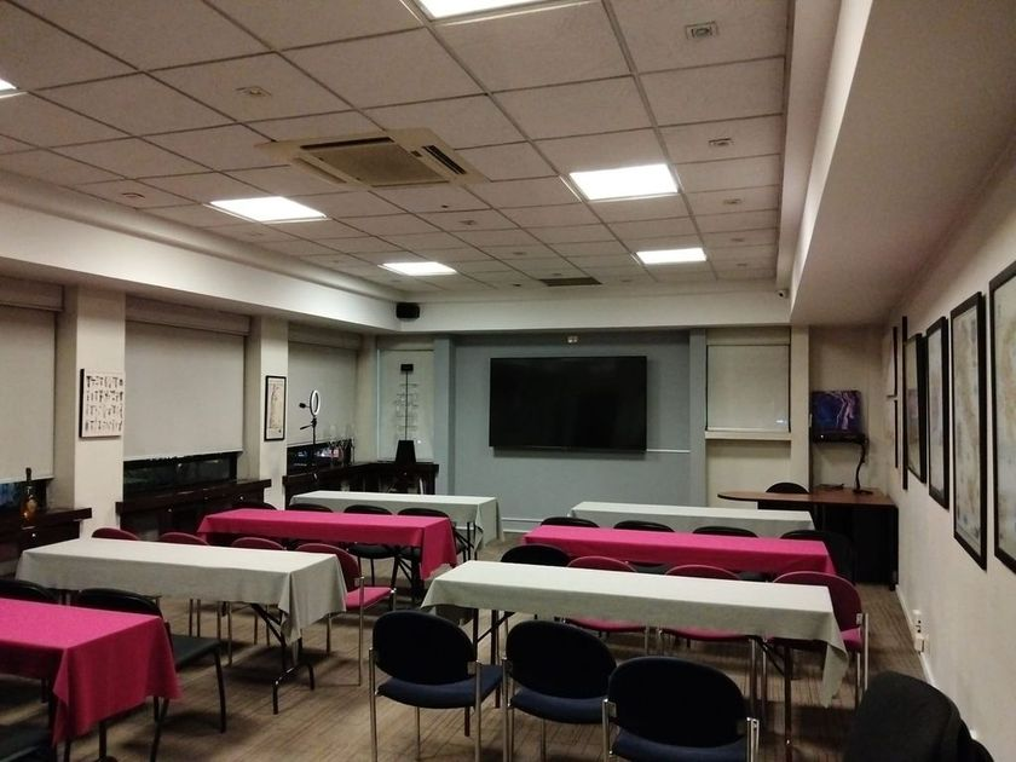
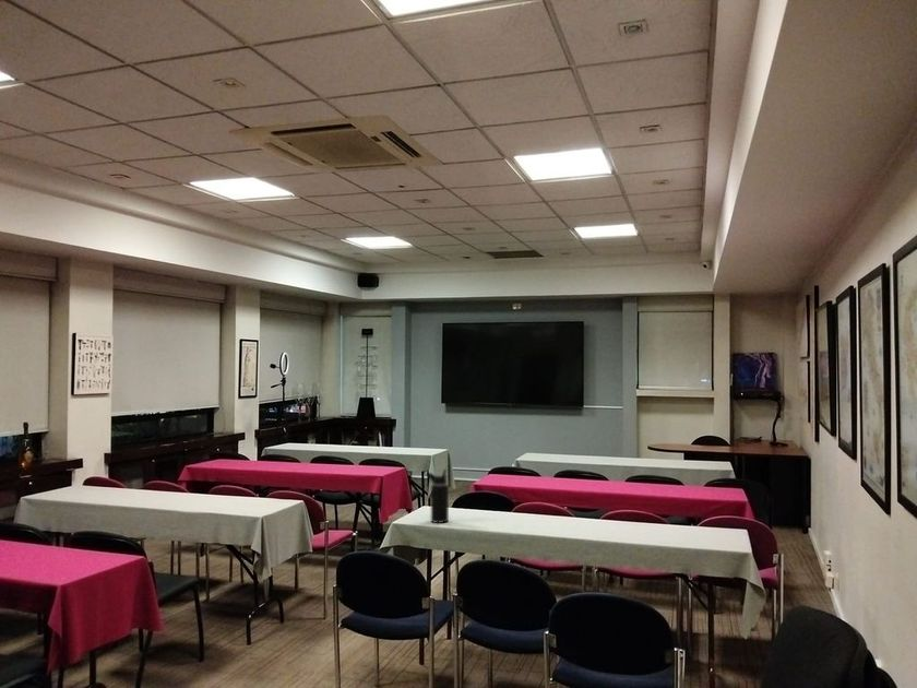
+ water bottle [425,468,450,524]
